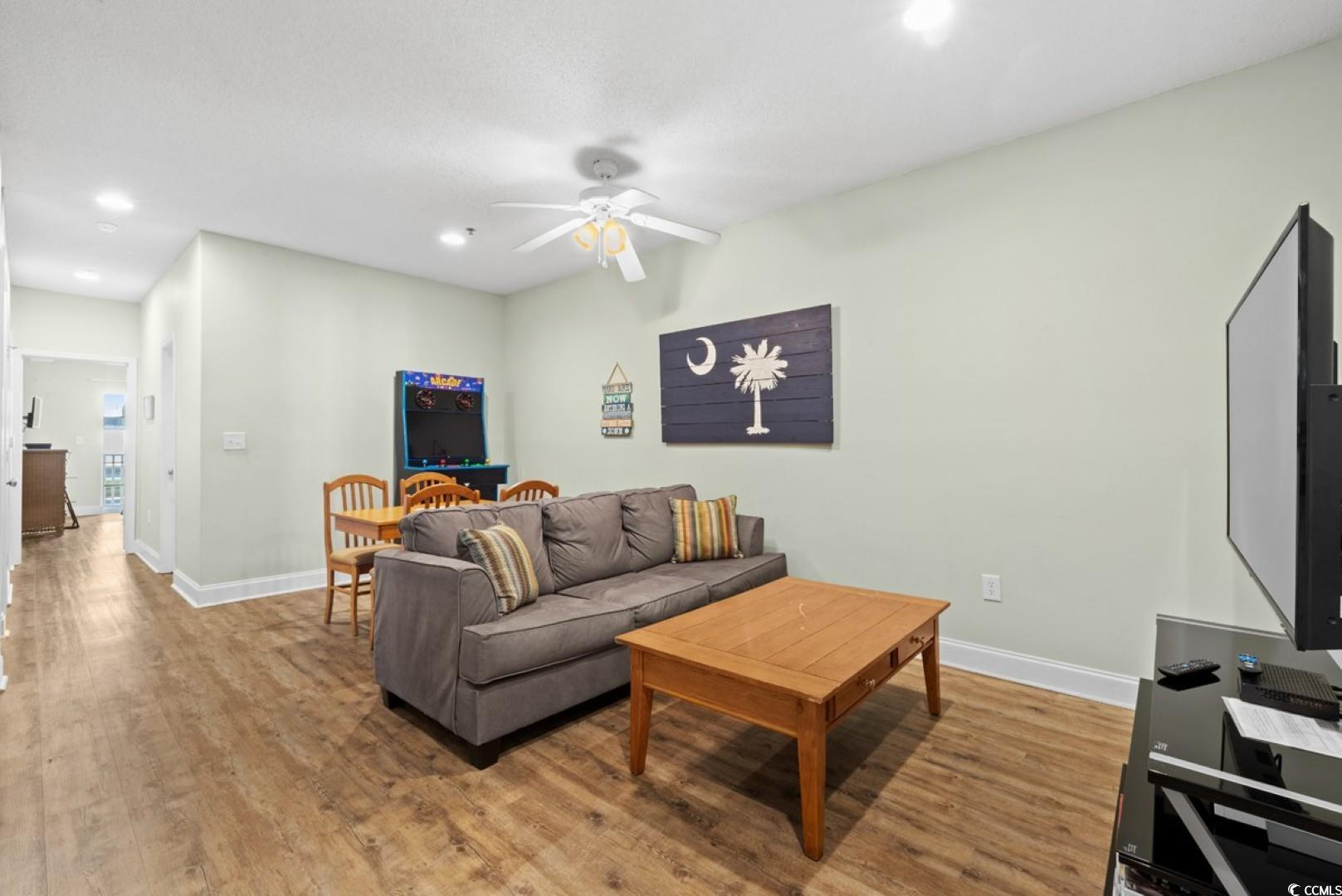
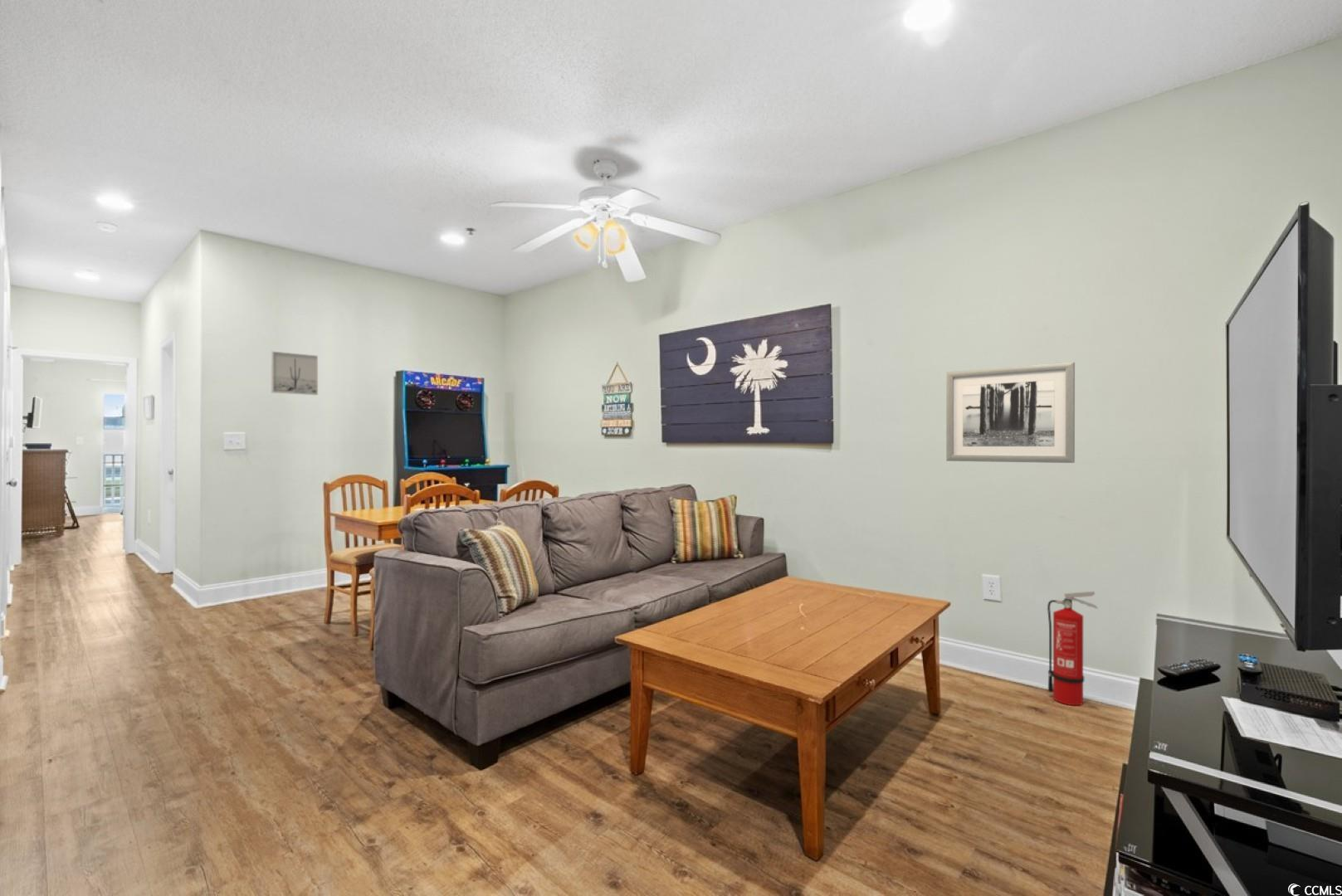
+ wall art [271,350,319,396]
+ wall art [945,361,1076,464]
+ fire extinguisher [1047,591,1099,706]
